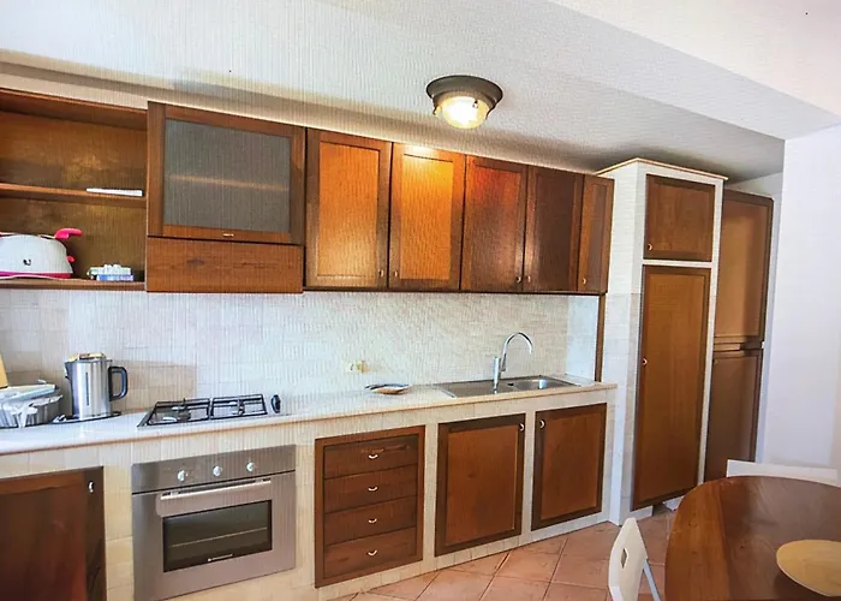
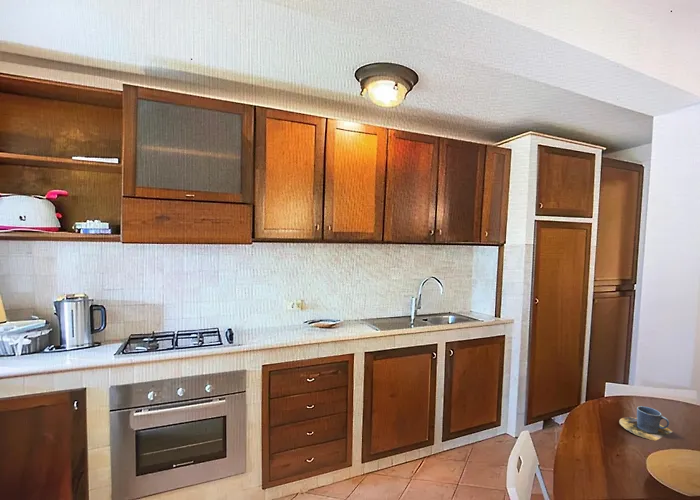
+ cup [618,405,674,442]
